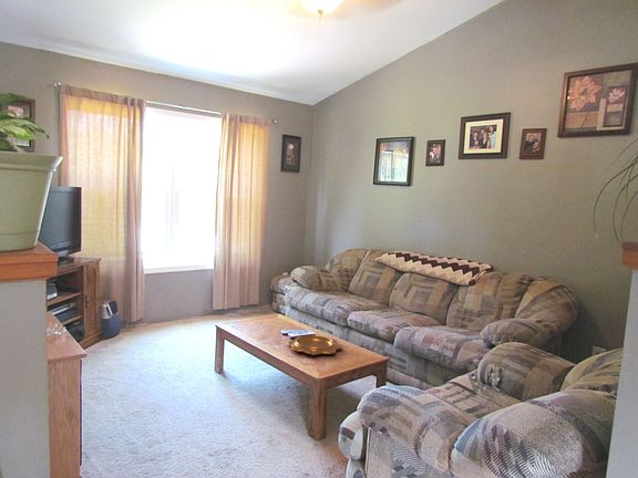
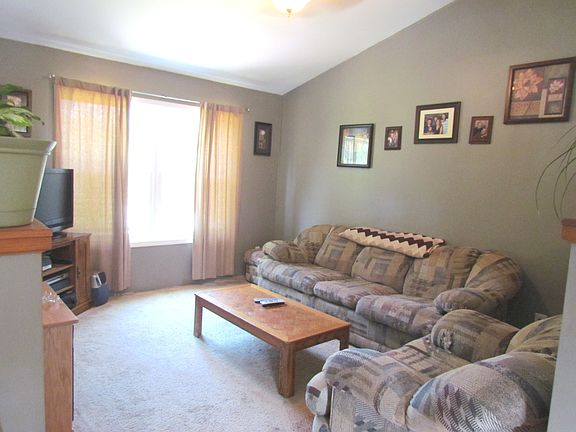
- decorative bowl [287,334,343,355]
